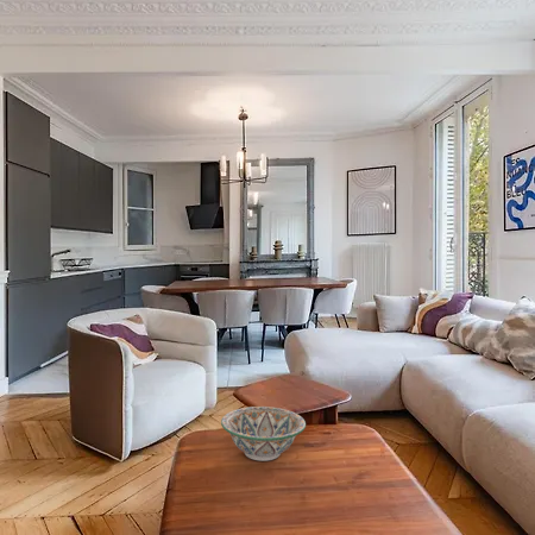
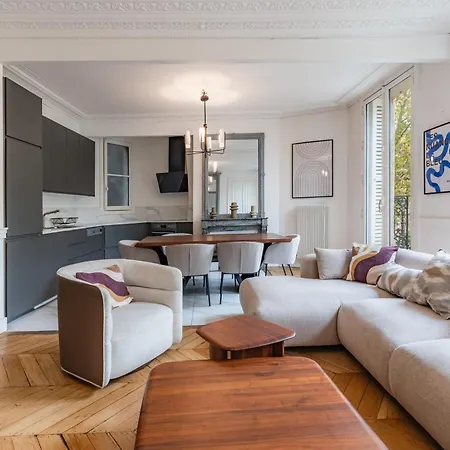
- decorative bowl [220,405,307,462]
